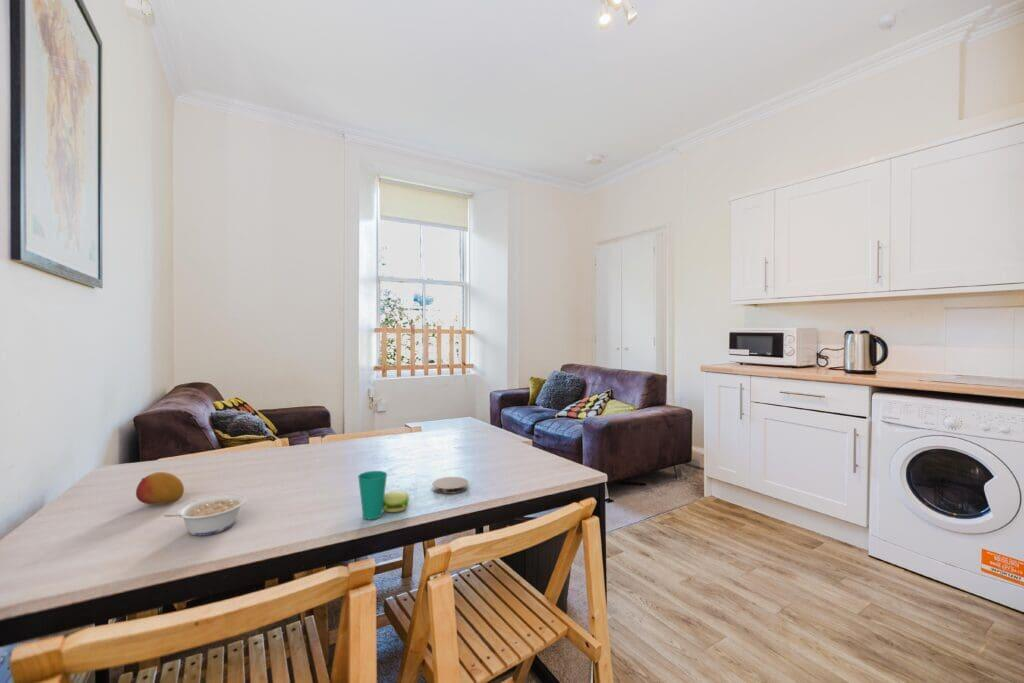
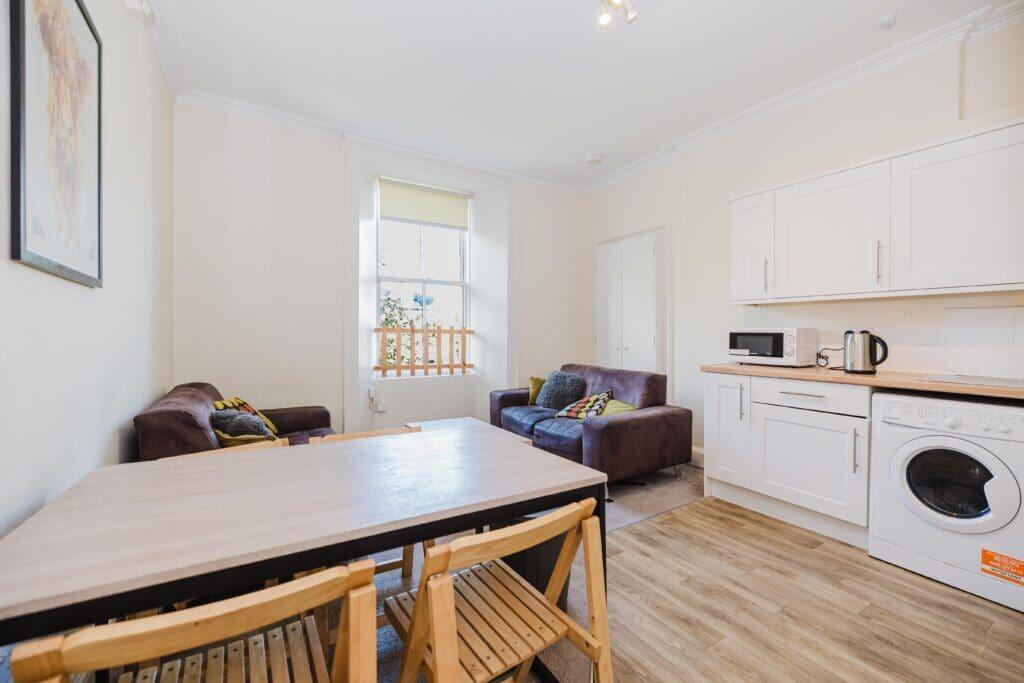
- cup [357,470,411,520]
- legume [163,493,247,537]
- coaster [432,476,469,495]
- fruit [135,471,185,506]
